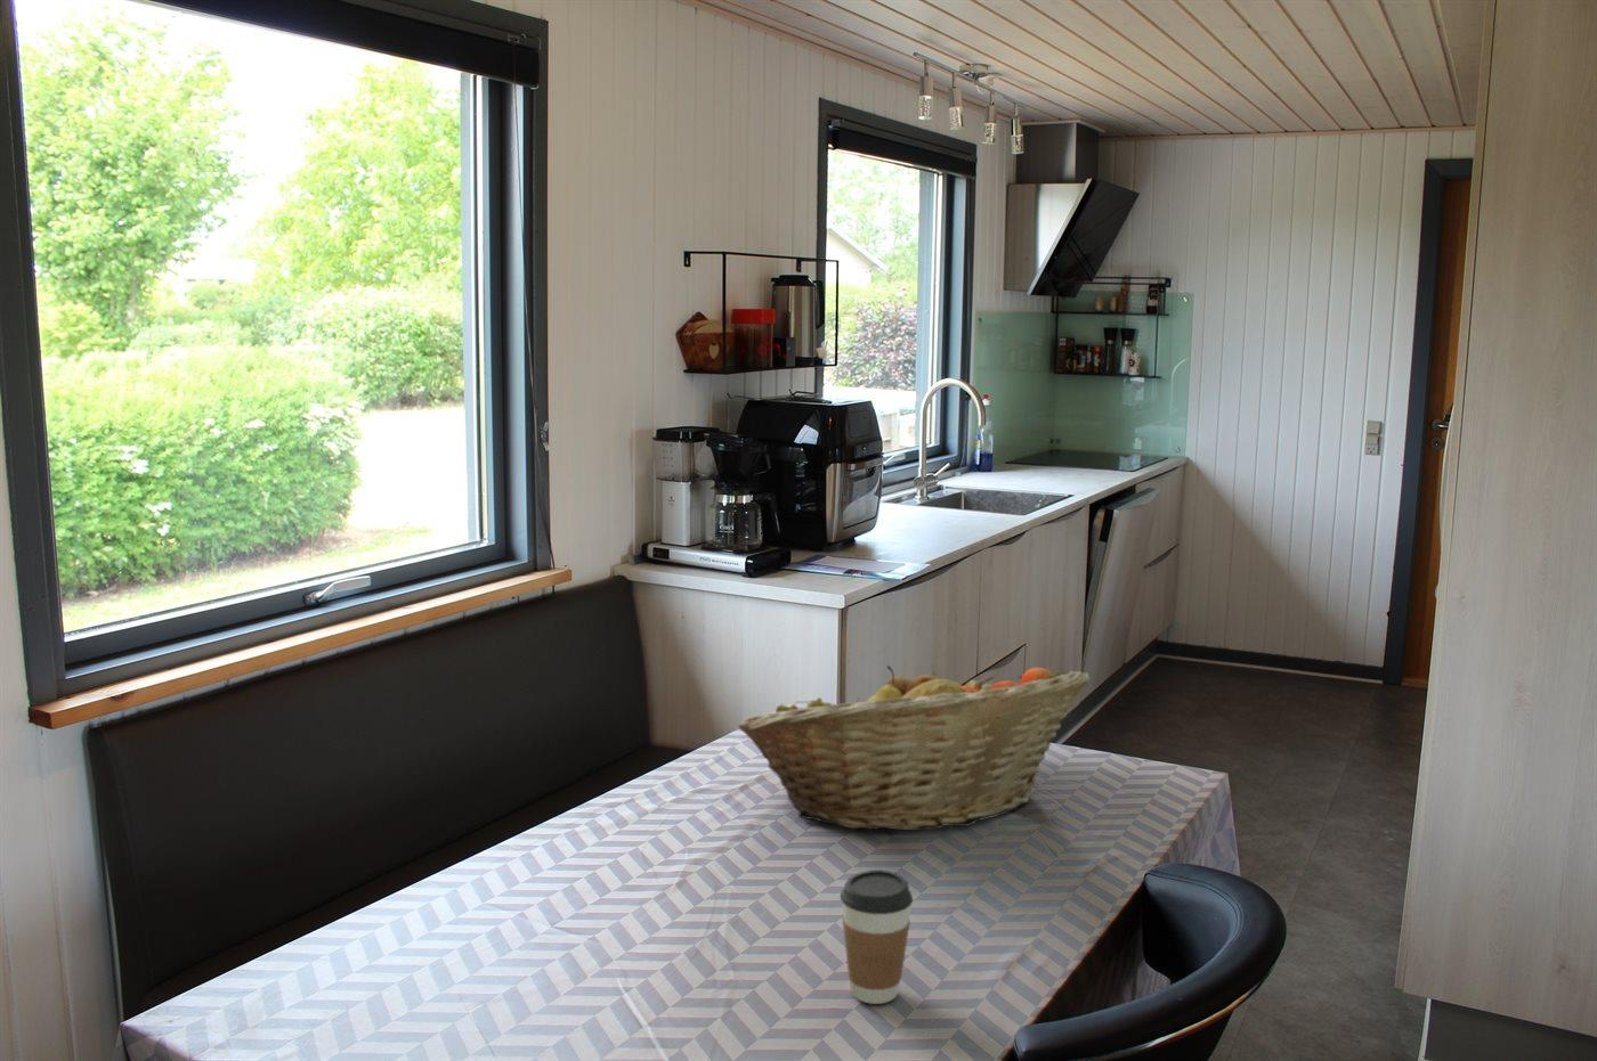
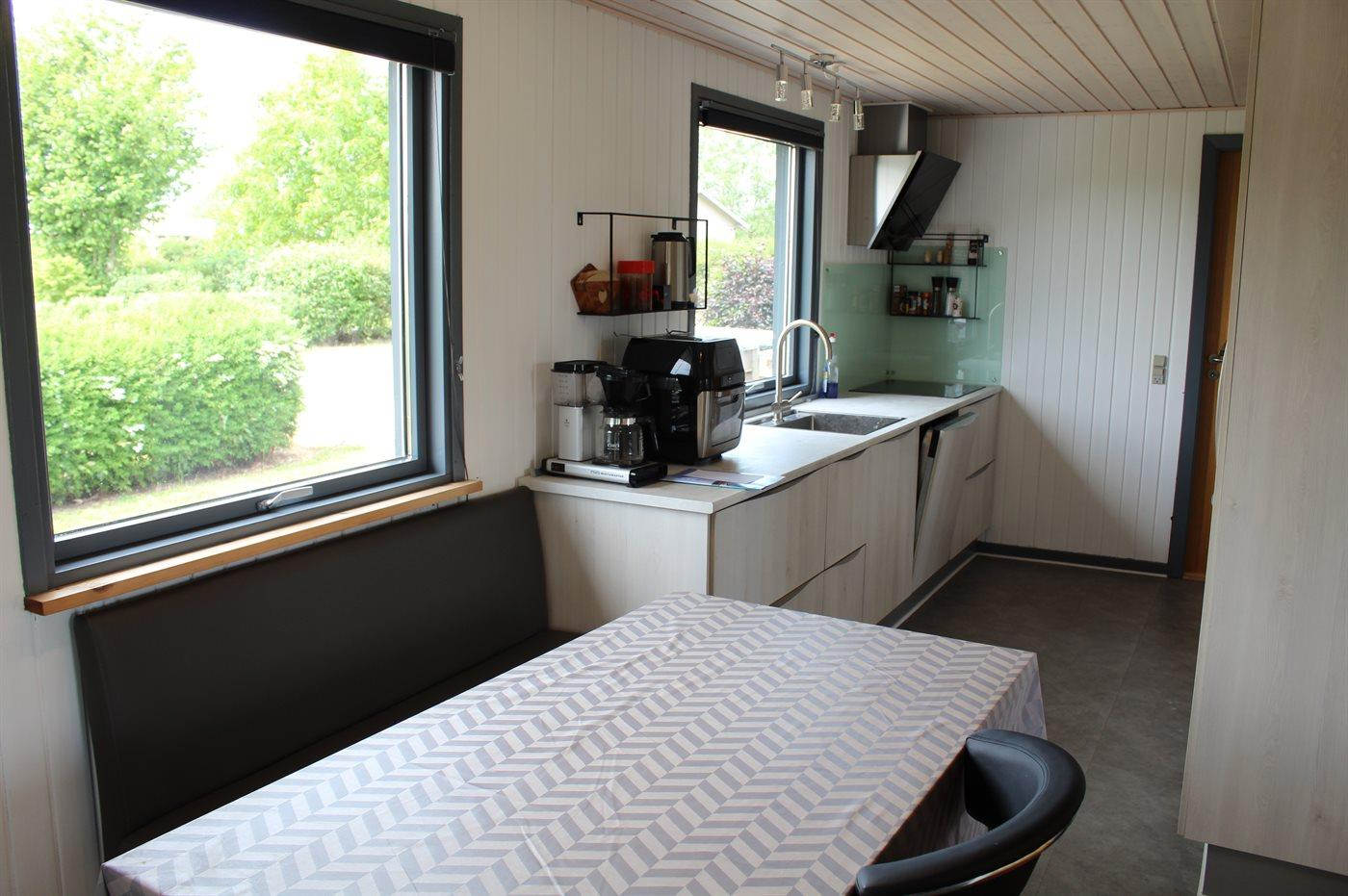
- fruit basket [737,664,1091,832]
- coffee cup [840,868,913,1005]
